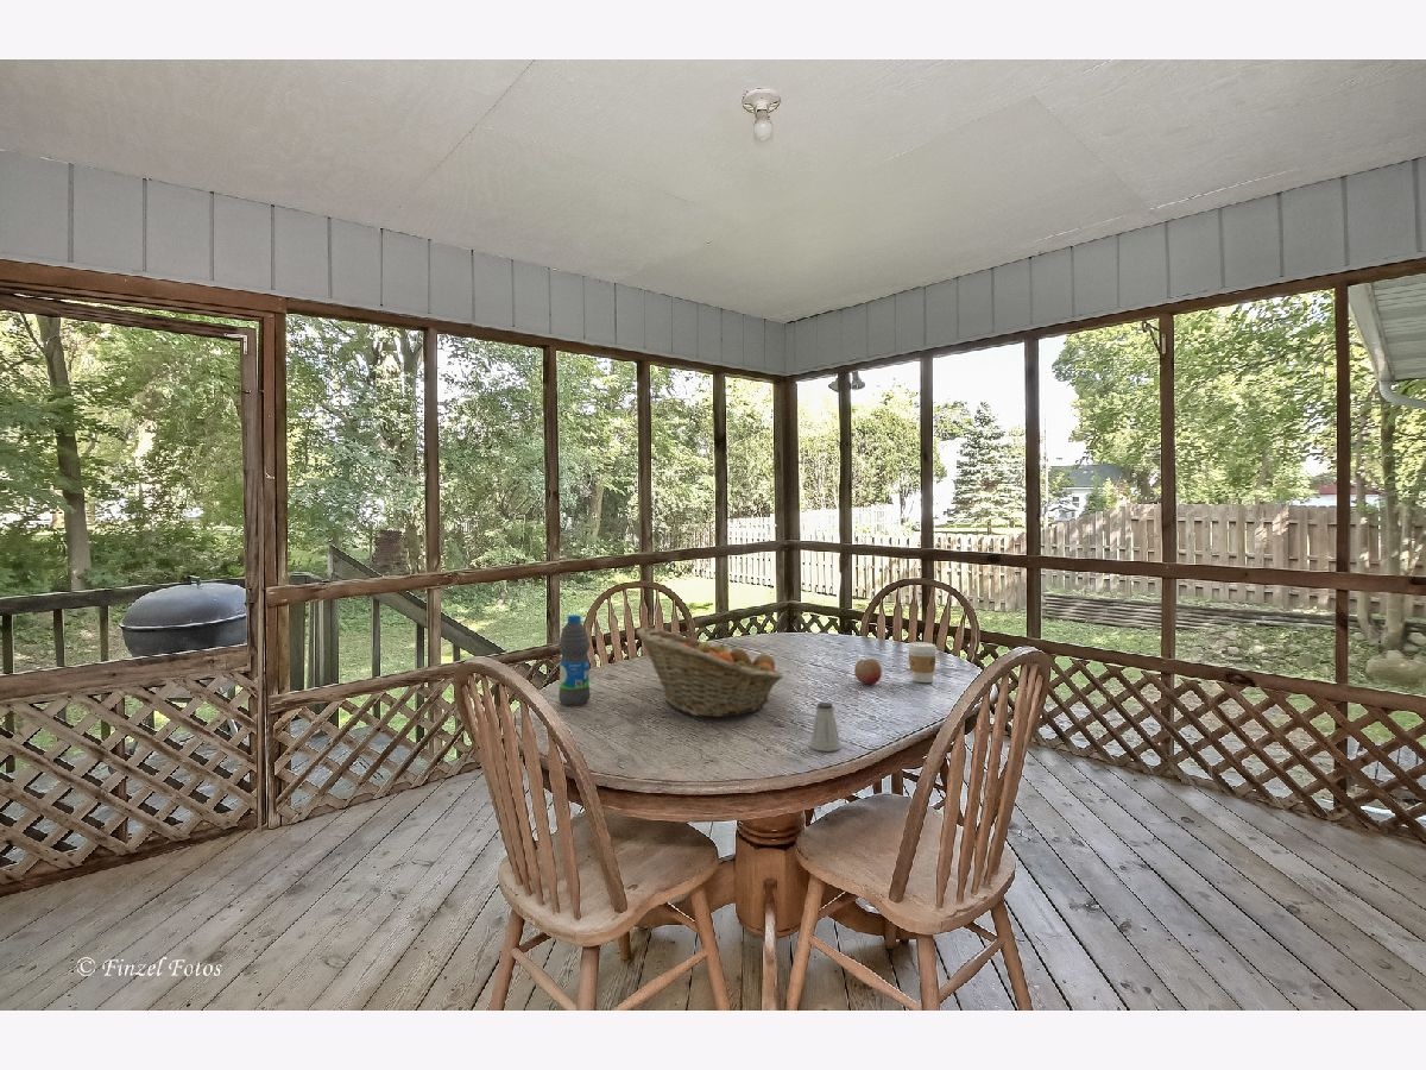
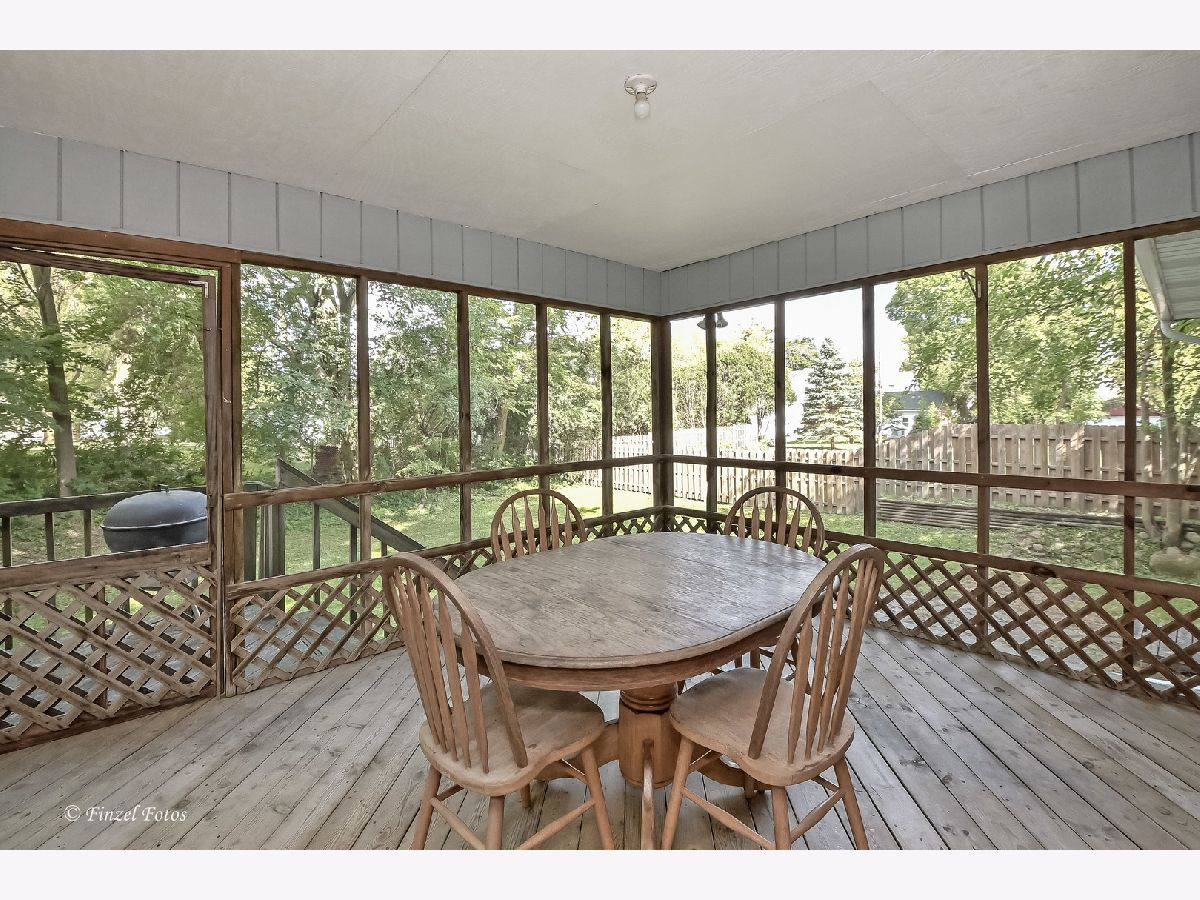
- saltshaker [809,701,841,753]
- fruit basket [636,627,784,718]
- coffee cup [907,641,939,684]
- fruit [853,657,883,686]
- water bottle [557,613,592,706]
